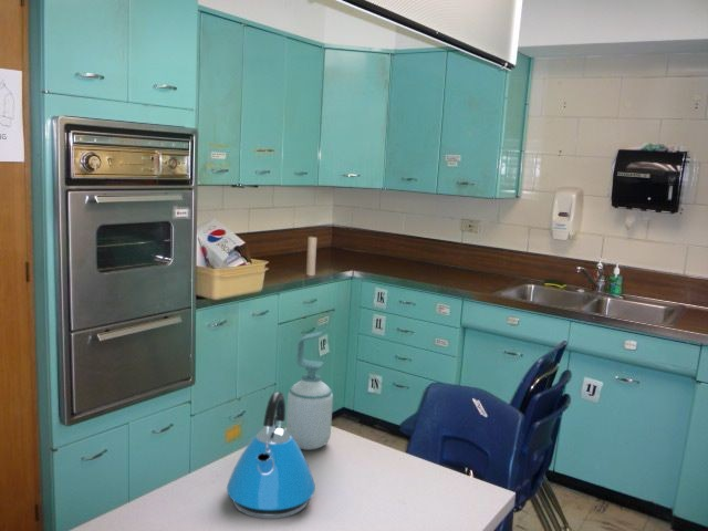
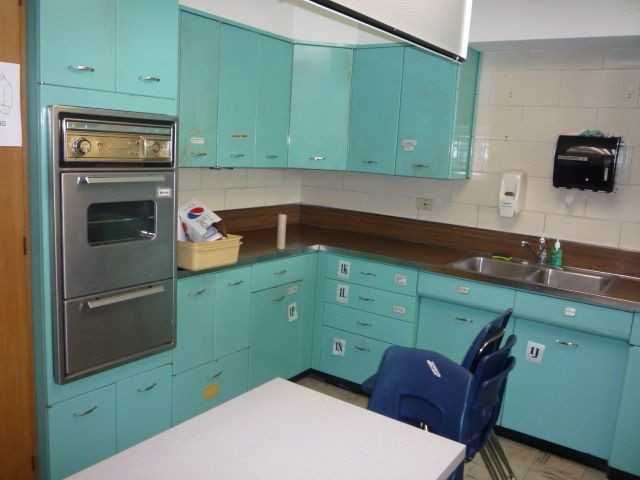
- kettle [226,389,316,520]
- soap bottle [285,331,334,451]
